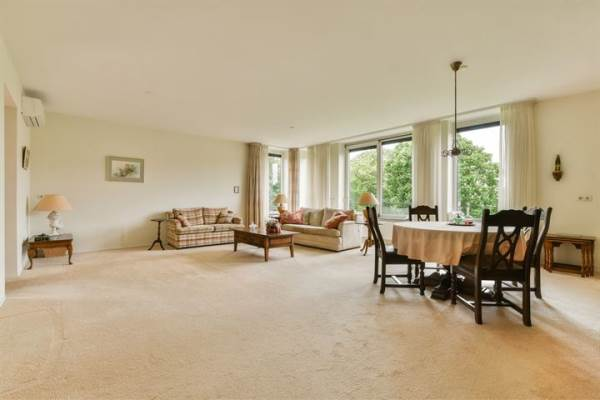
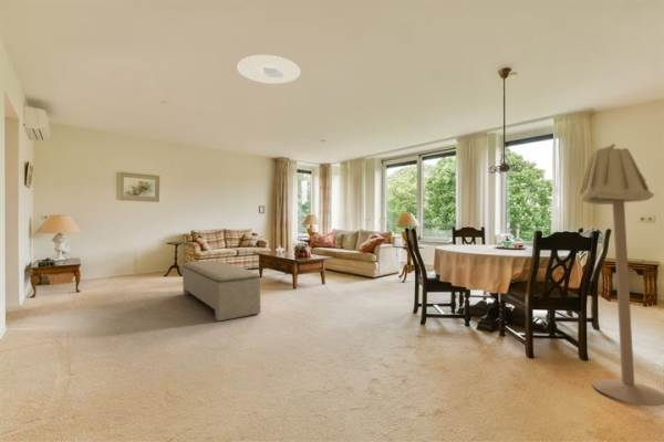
+ ceiling light [236,54,302,85]
+ floor lamp [580,143,664,407]
+ bench [181,260,261,323]
